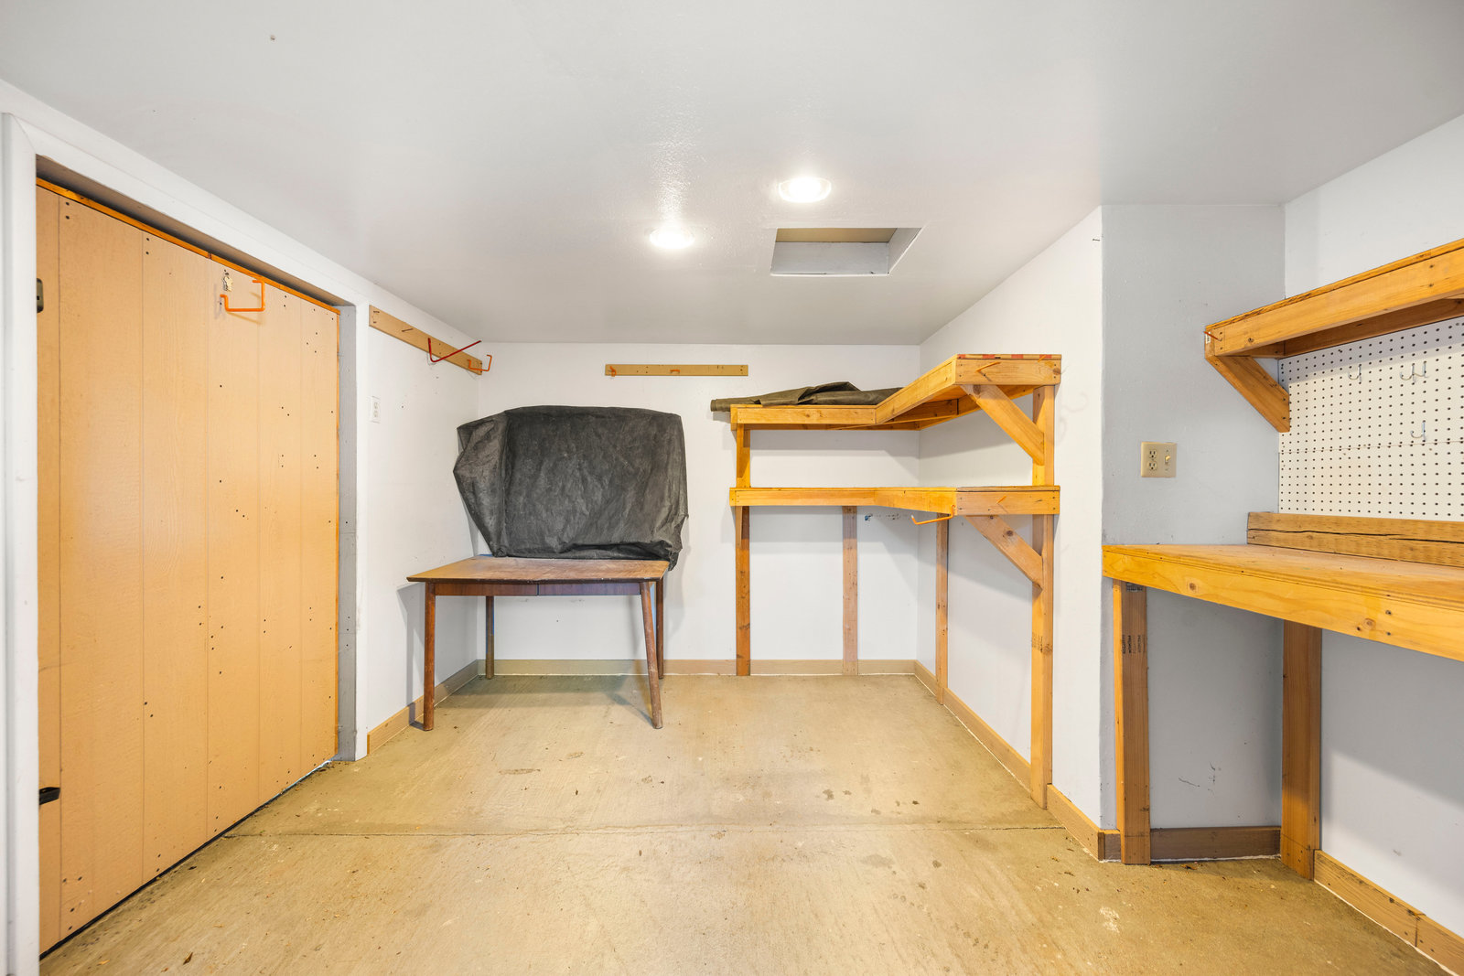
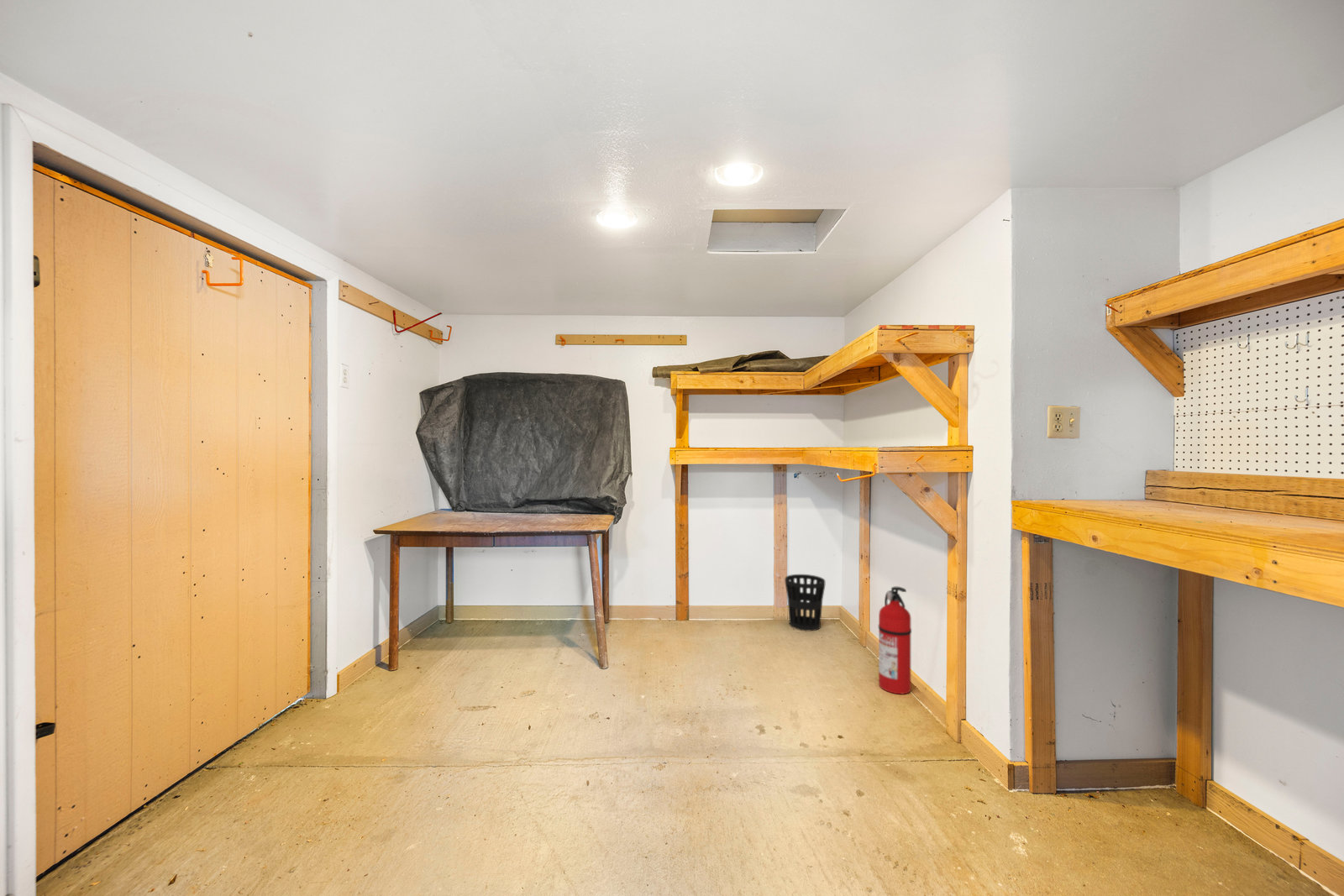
+ fire extinguisher [878,586,912,694]
+ wastebasket [784,574,826,631]
